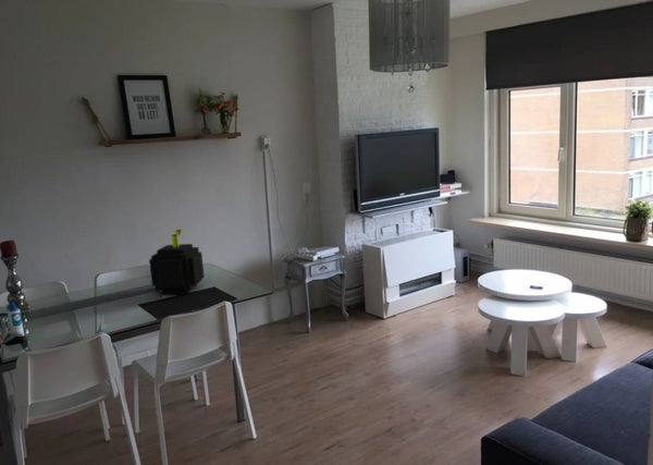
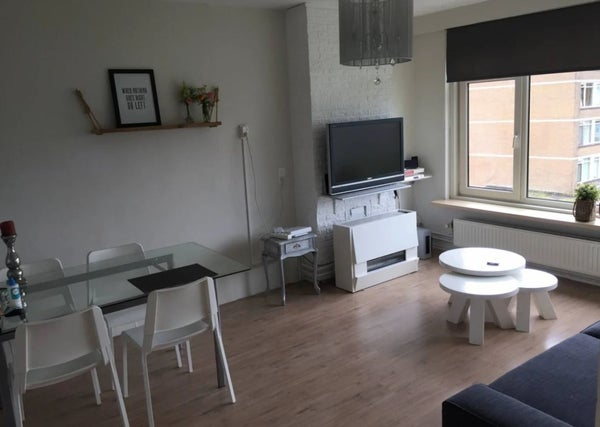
- plant pot [148,229,206,295]
